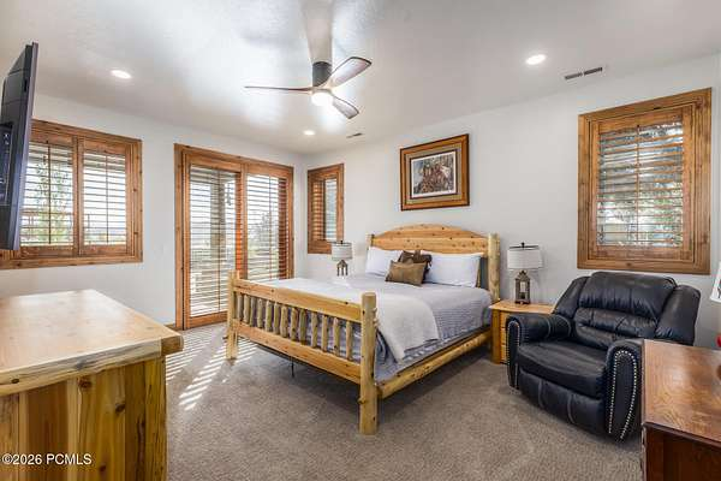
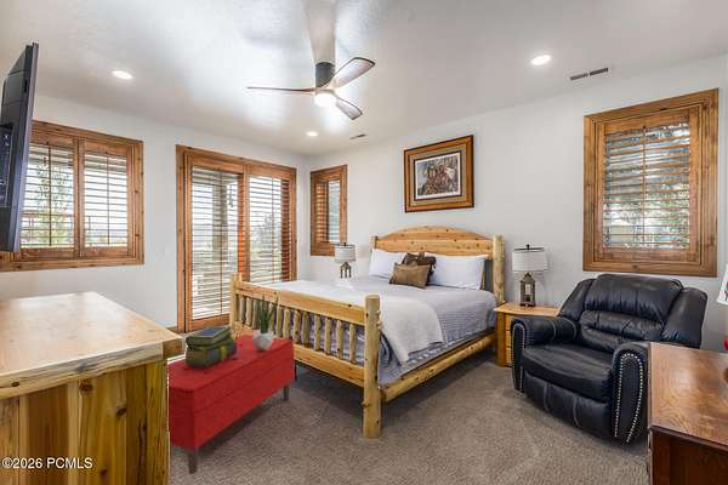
+ bench [166,333,296,475]
+ stack of books [183,325,237,367]
+ potted plant [252,292,279,350]
